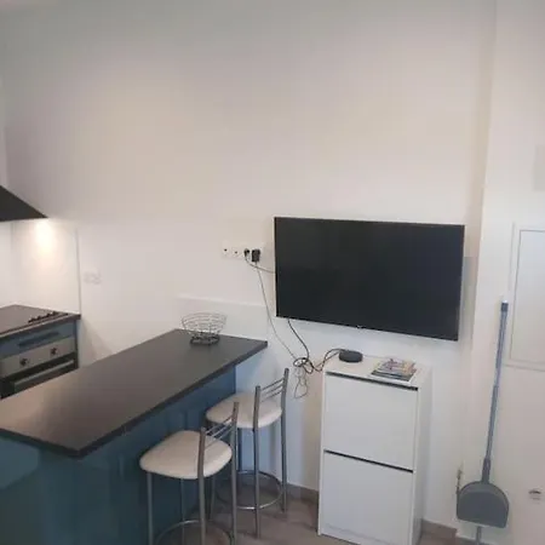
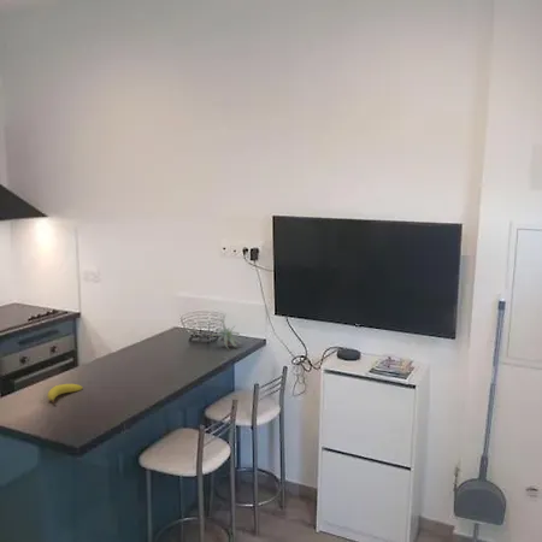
+ fruit [46,383,84,406]
+ succulent plant [210,319,243,350]
